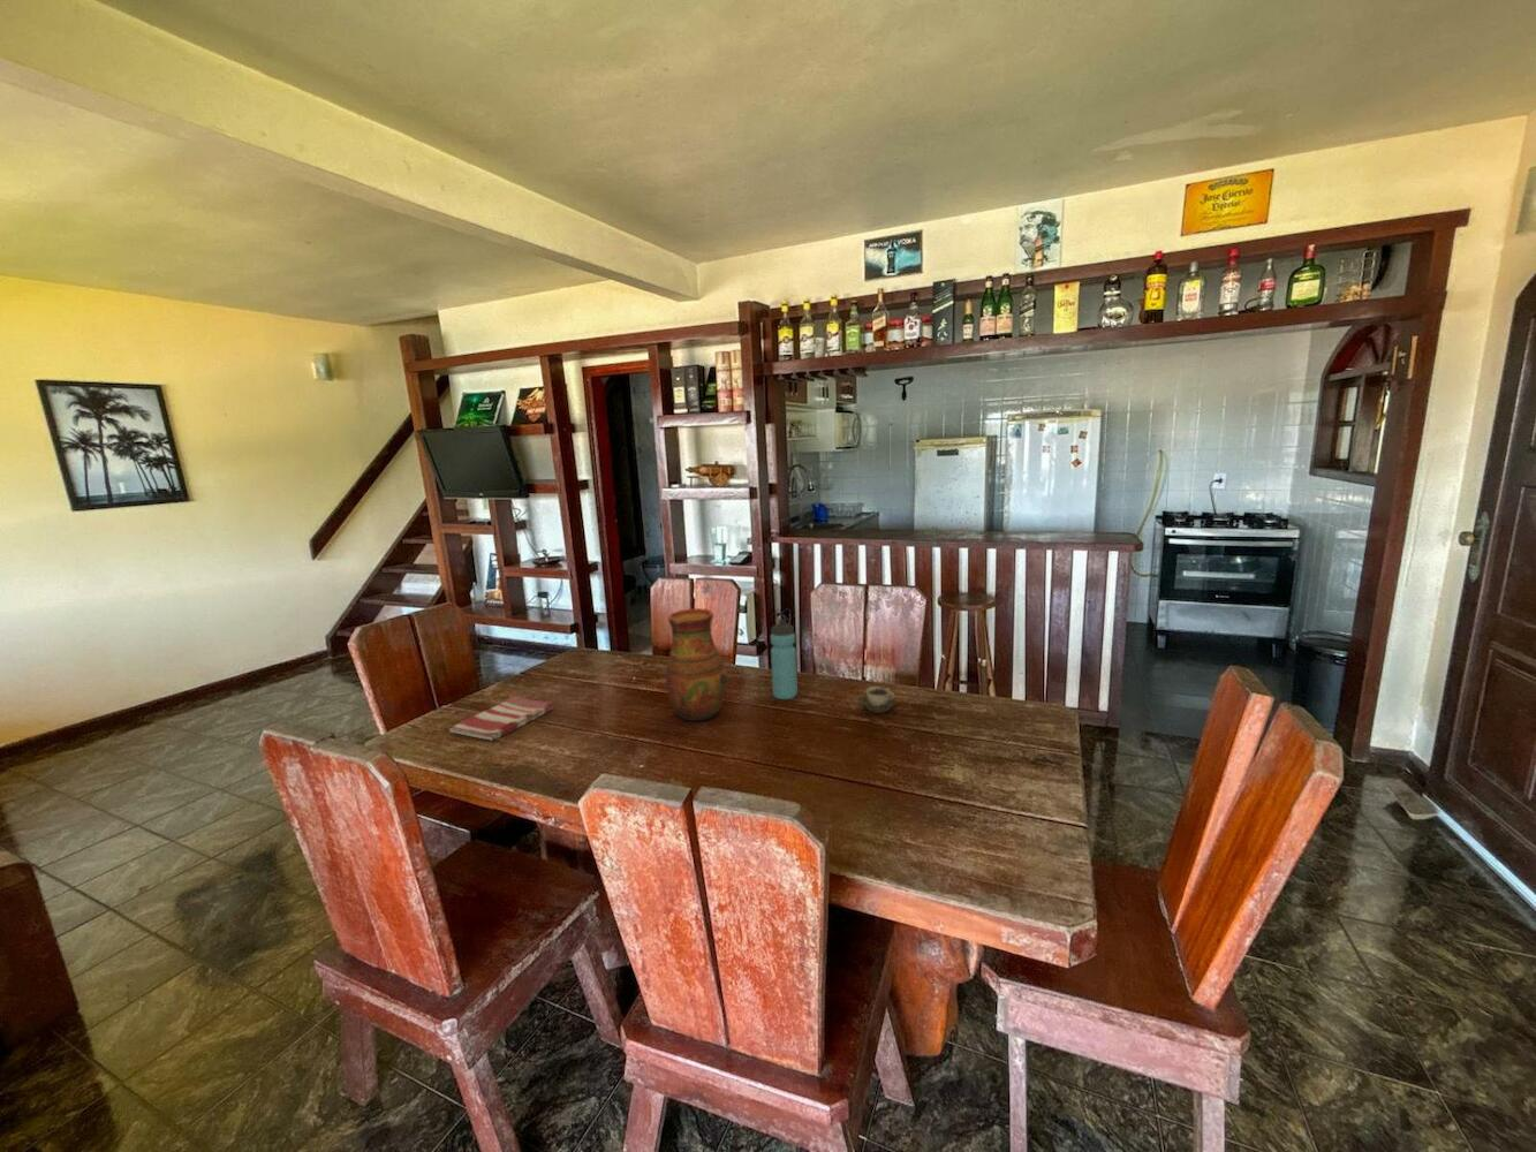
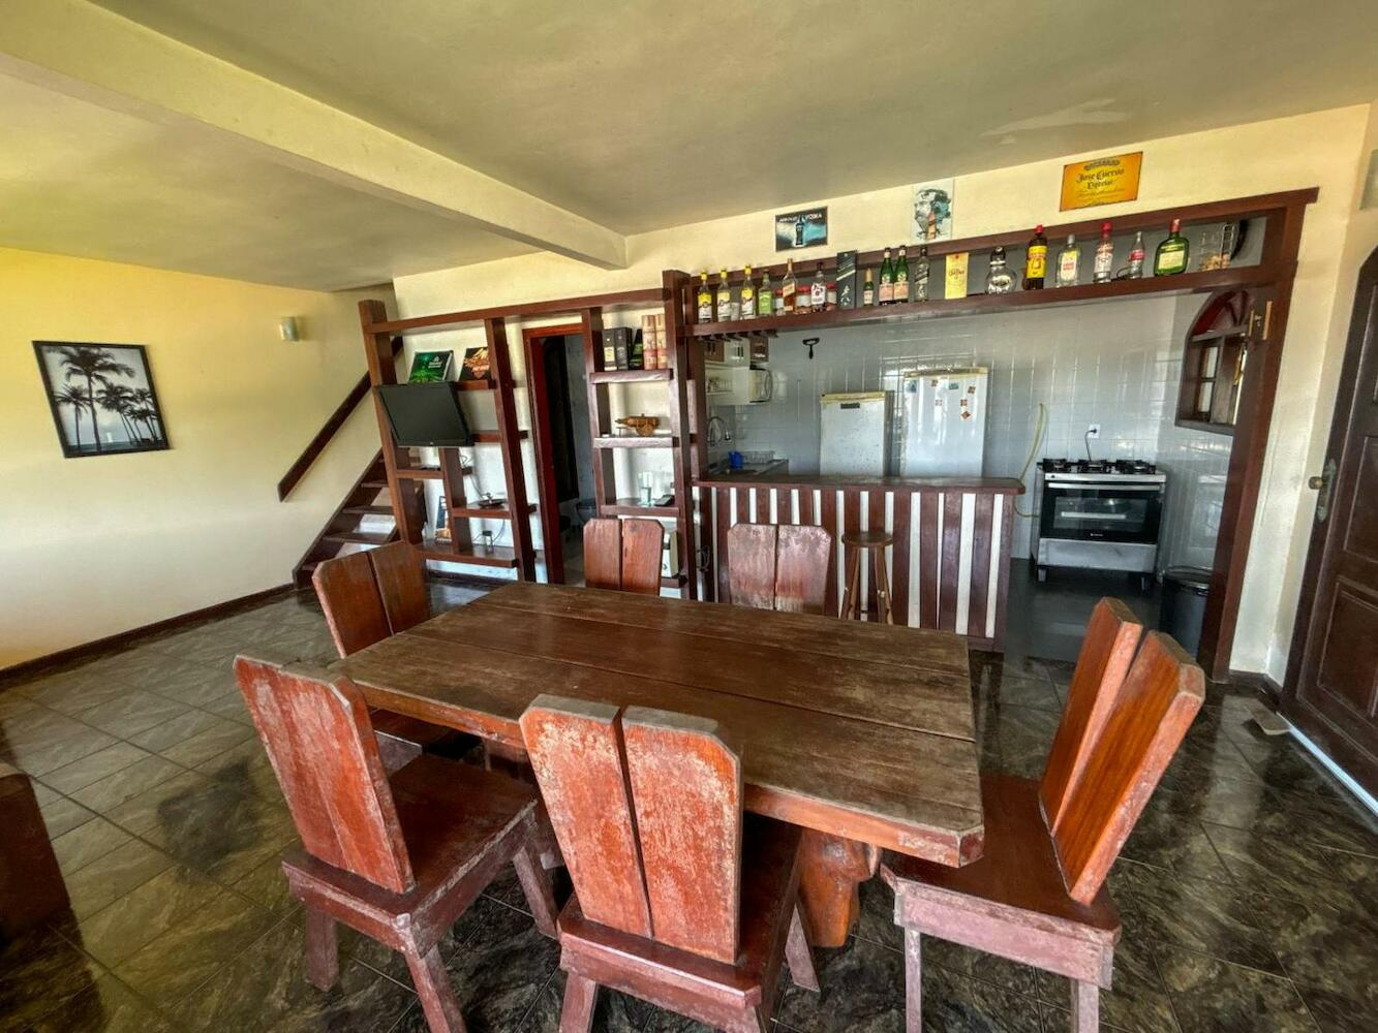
- cup [859,685,898,714]
- water bottle [770,618,799,701]
- vase [665,607,727,722]
- dish towel [448,695,556,742]
